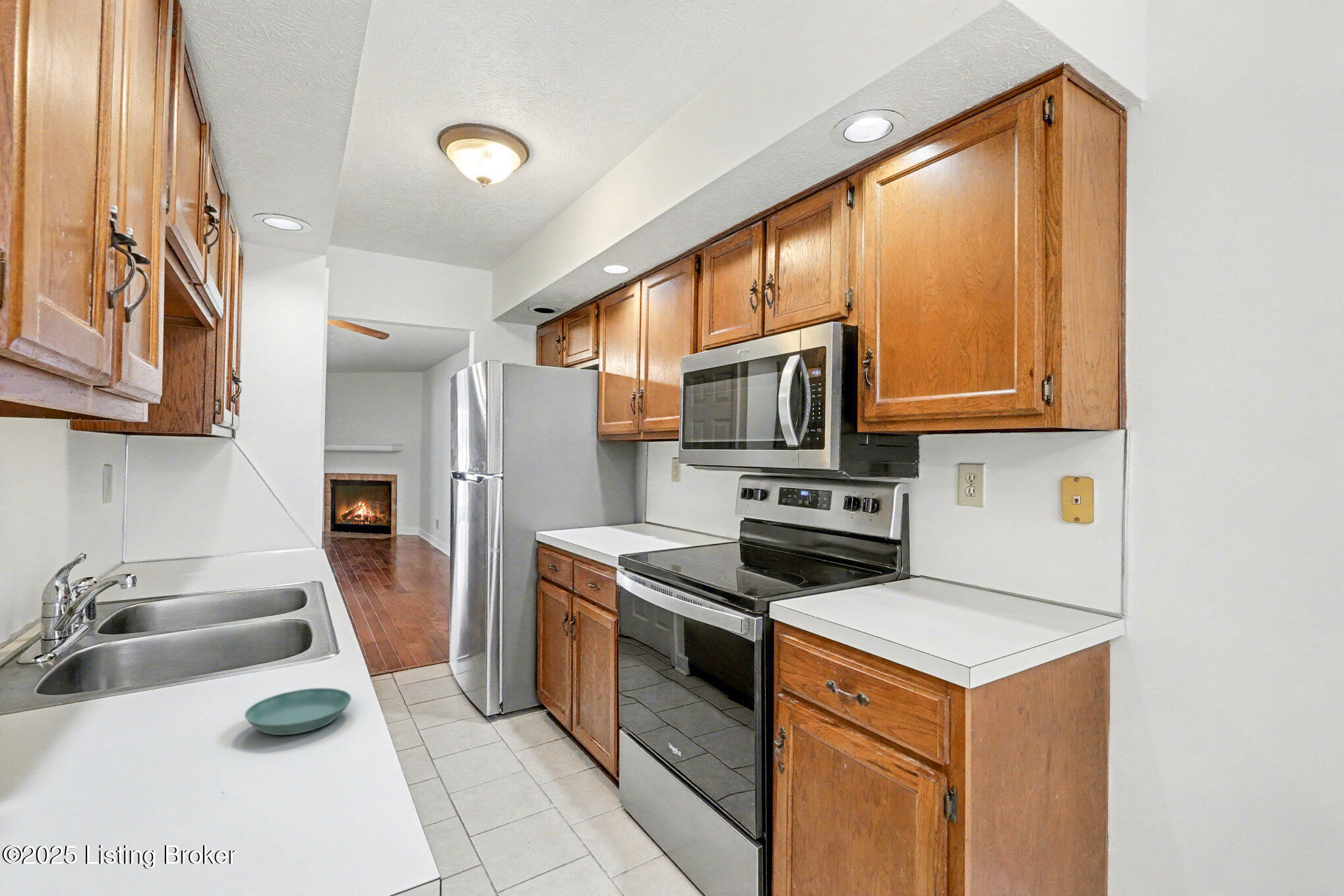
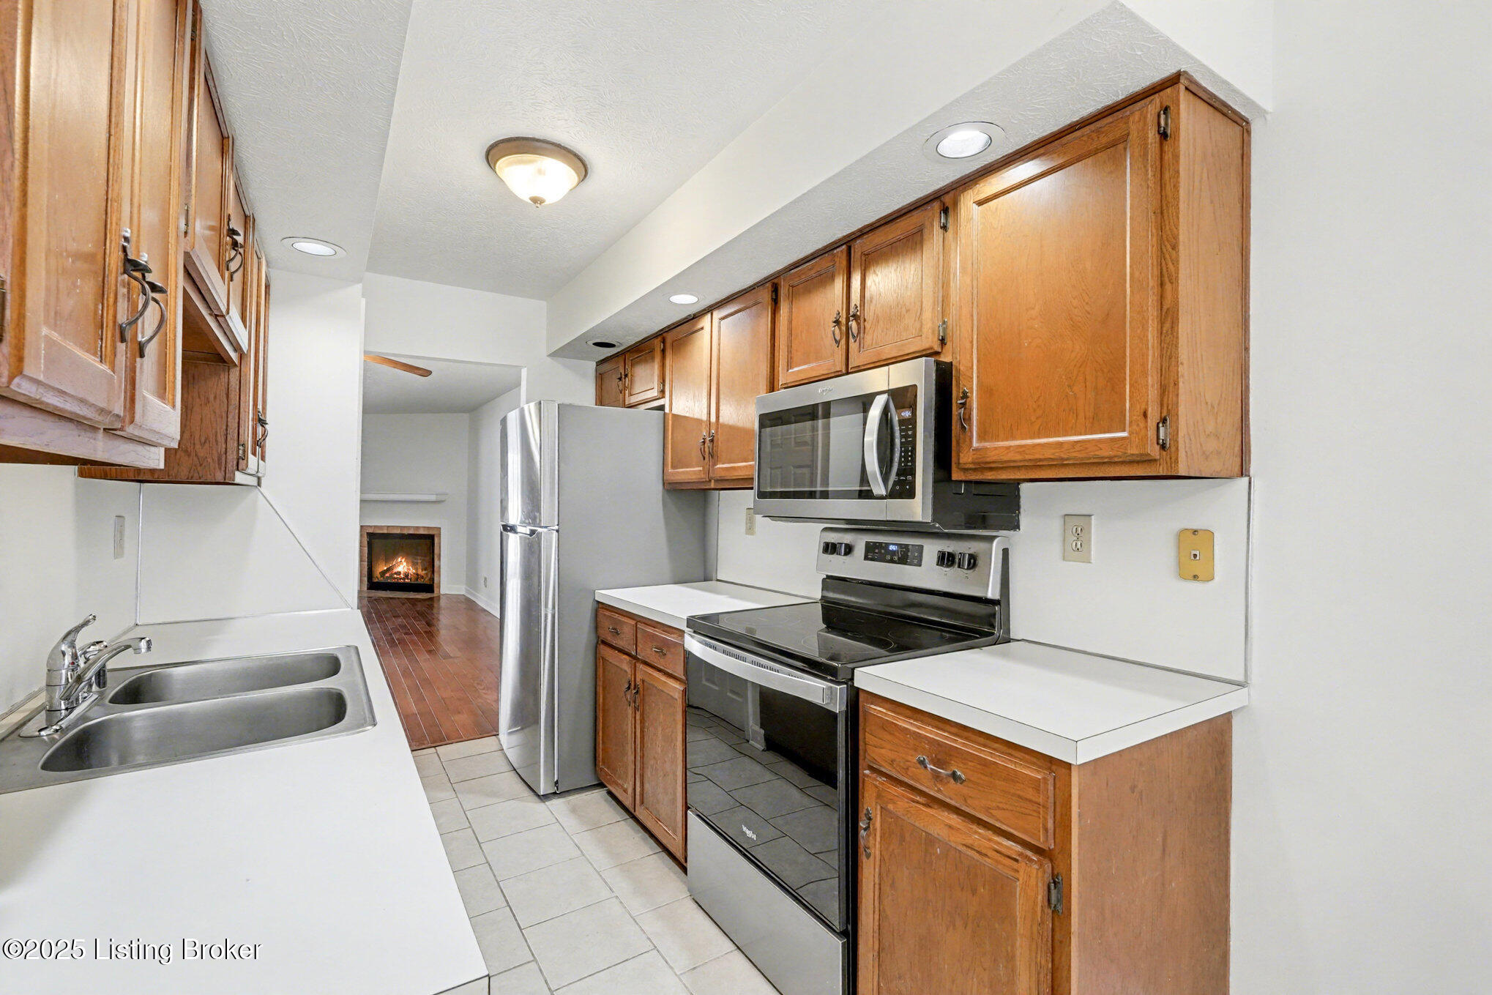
- saucer [244,688,352,736]
